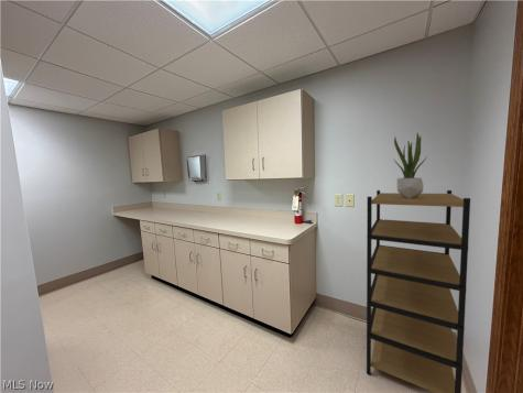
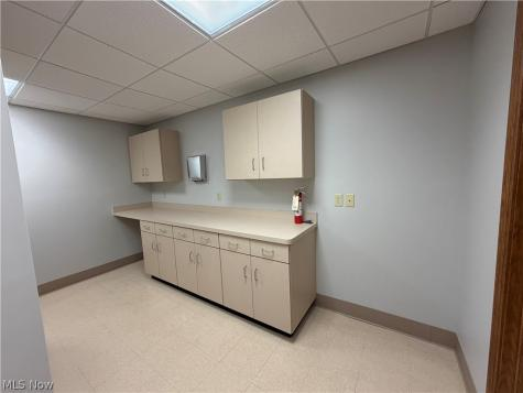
- potted plant [393,132,428,198]
- shelving unit [366,189,471,393]
